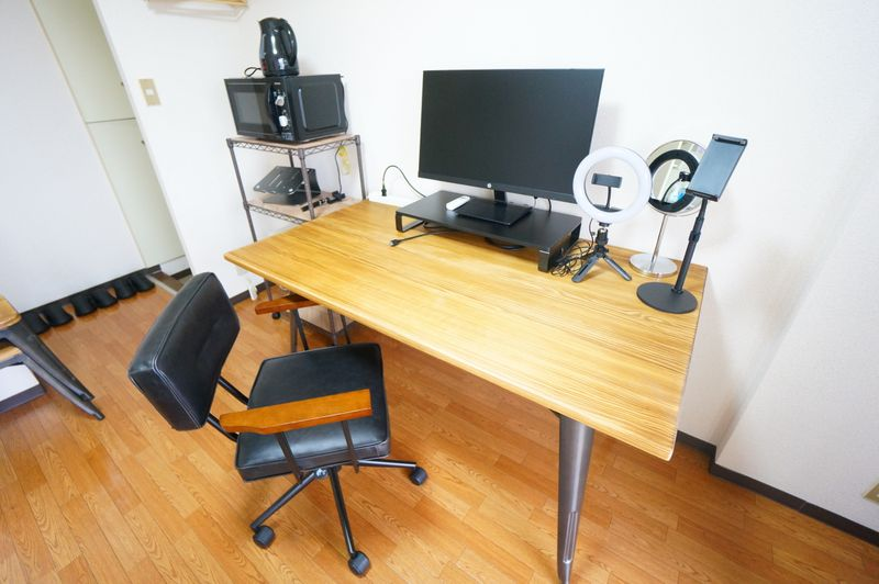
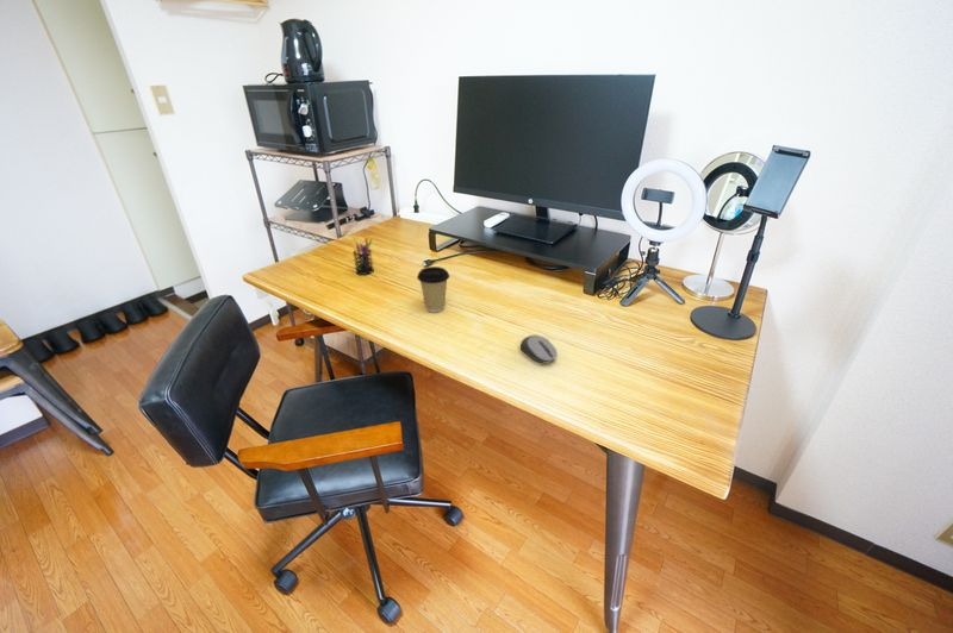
+ coffee cup [416,265,450,313]
+ pen holder [351,237,375,276]
+ computer mouse [519,333,559,364]
